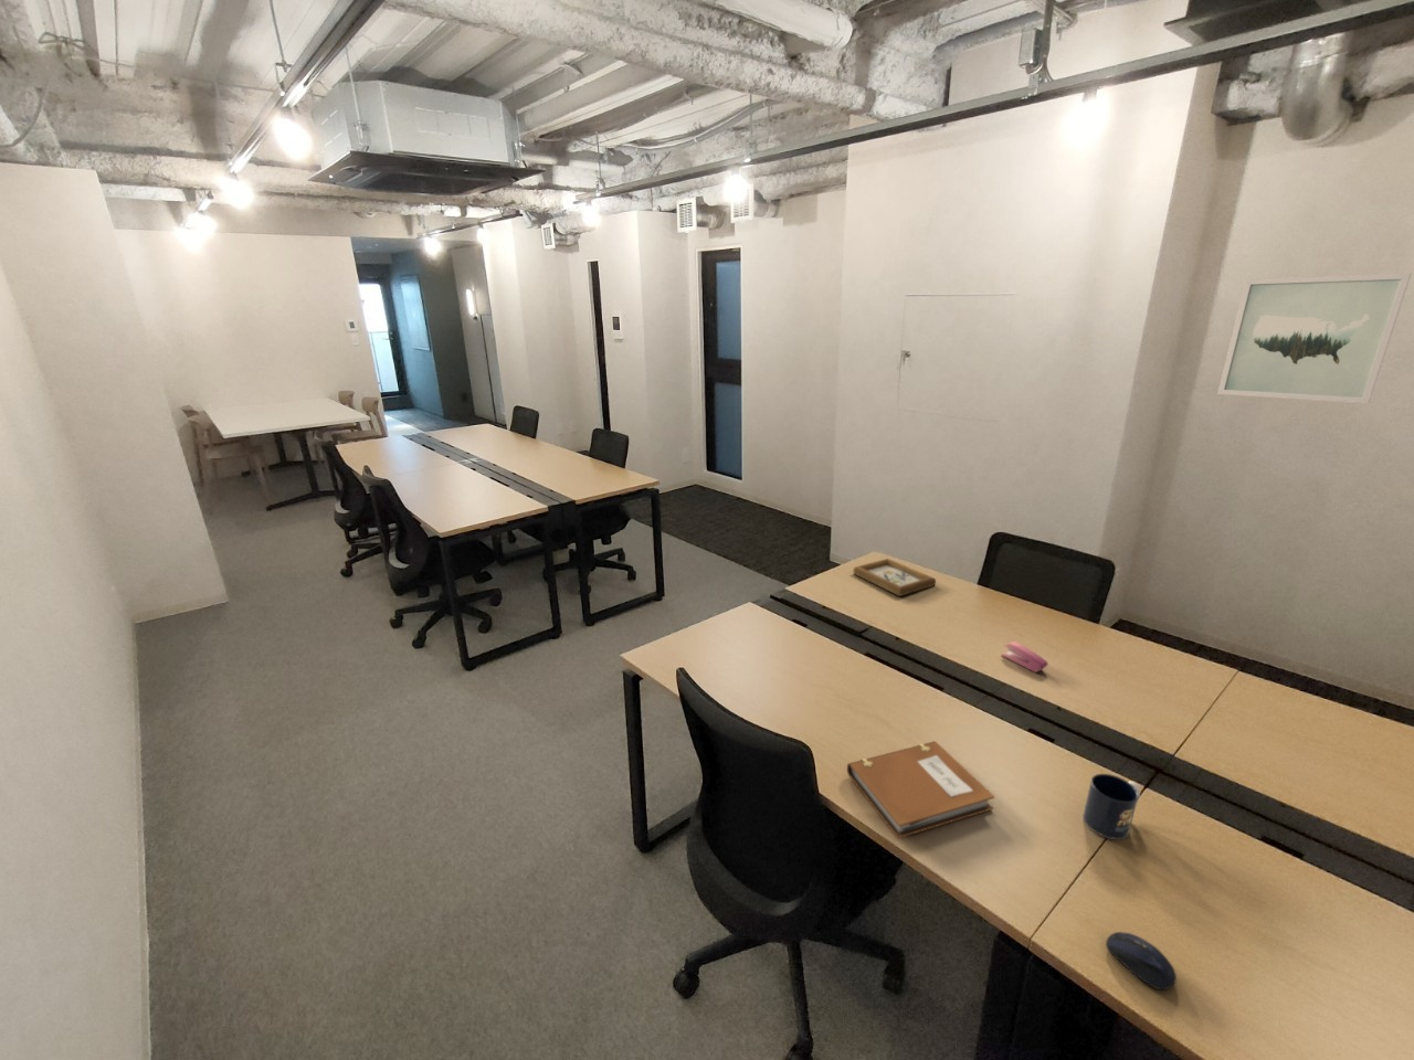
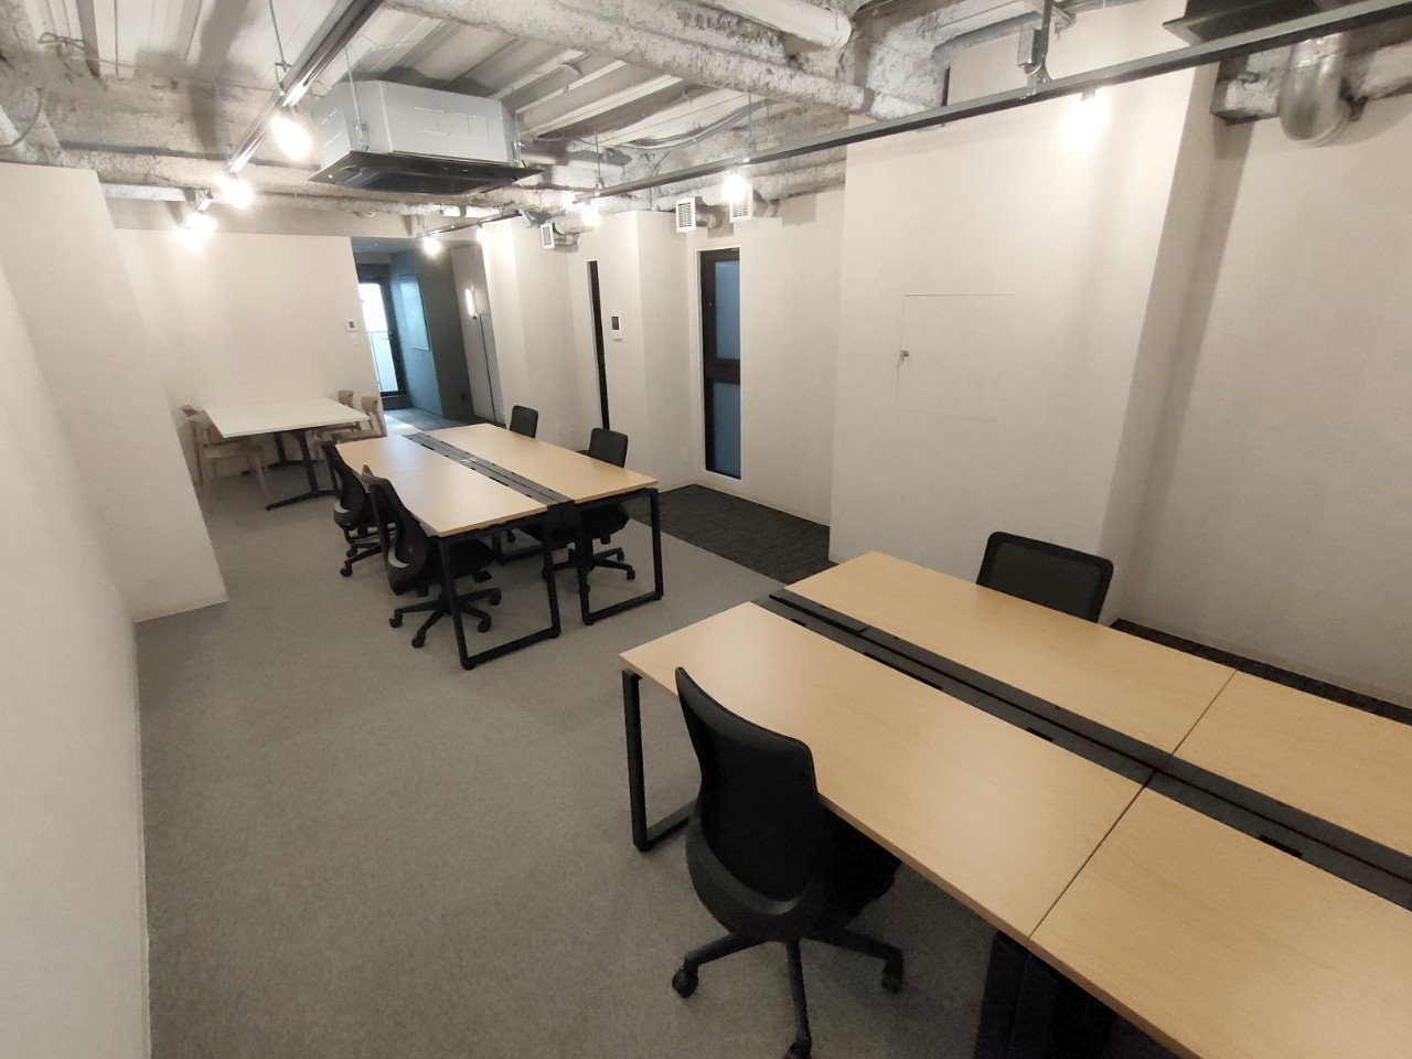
- mug [1081,773,1141,841]
- computer mouse [1104,931,1178,991]
- picture frame [853,558,936,597]
- stapler [1001,640,1050,674]
- notebook [846,739,996,840]
- wall art [1216,272,1413,405]
